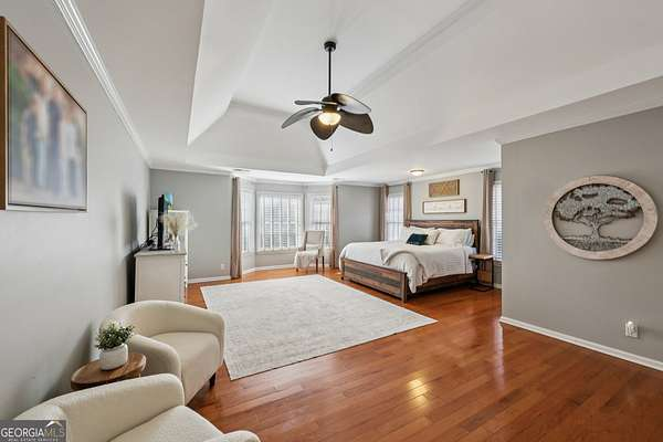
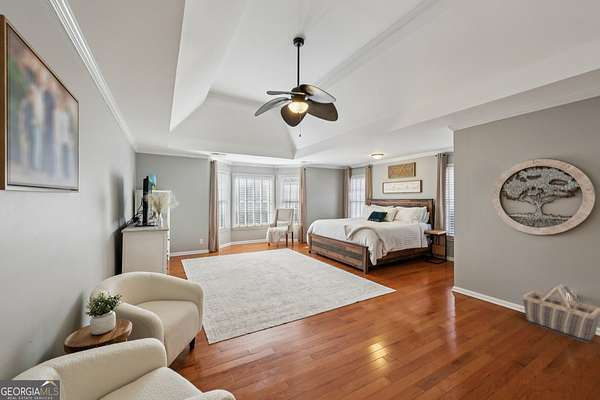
+ basket [522,283,600,344]
